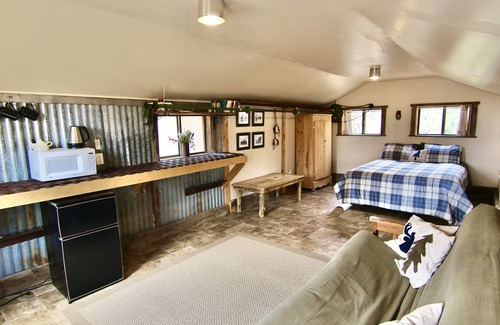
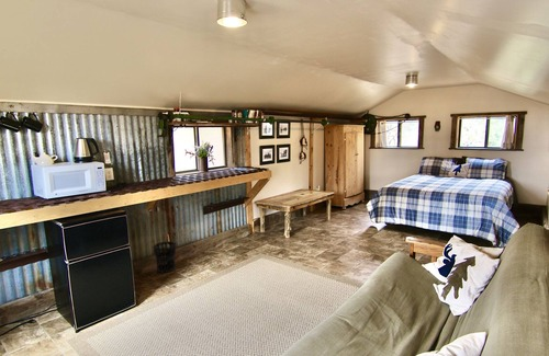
+ wastebasket [153,240,177,274]
